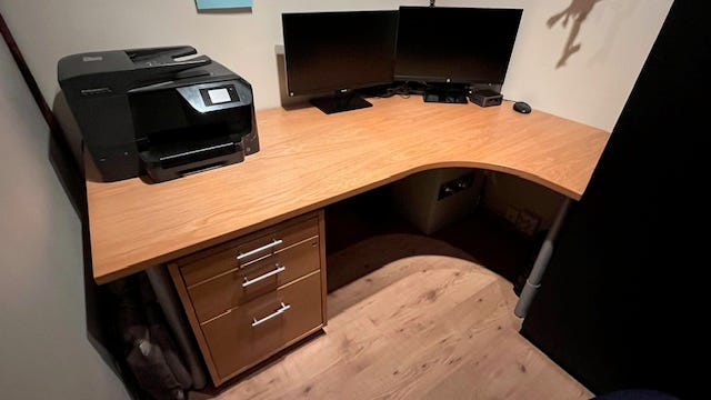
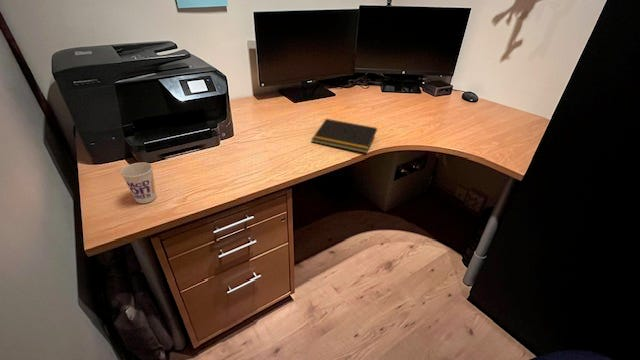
+ notepad [311,118,378,154]
+ cup [119,162,157,204]
